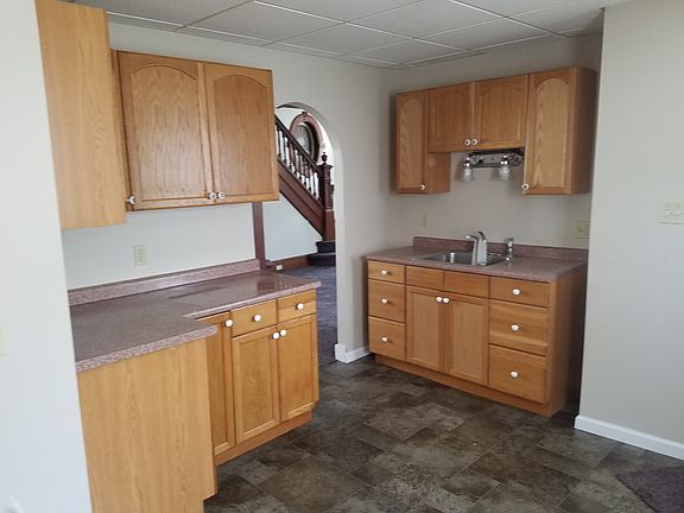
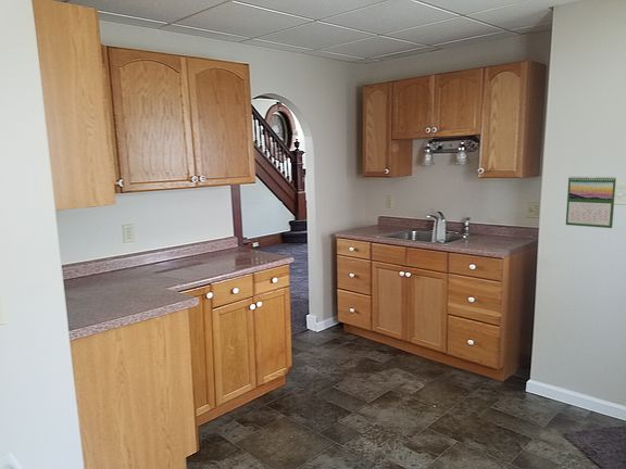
+ calendar [565,175,617,229]
